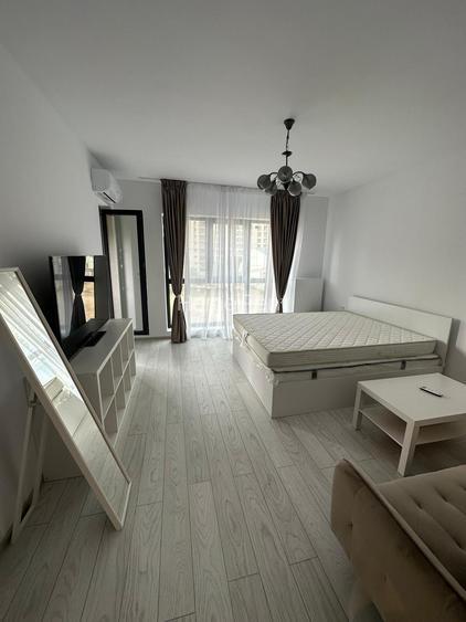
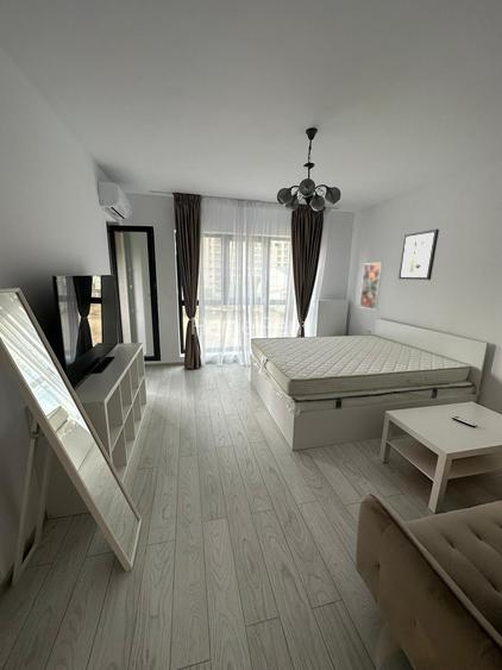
+ wall art [397,228,440,281]
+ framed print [358,262,384,311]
